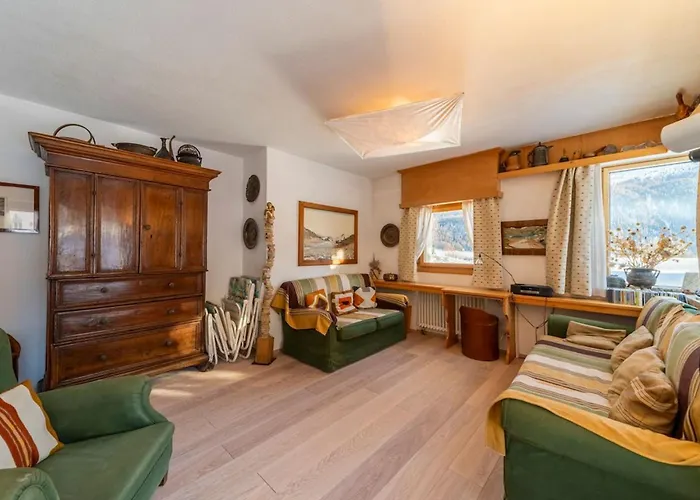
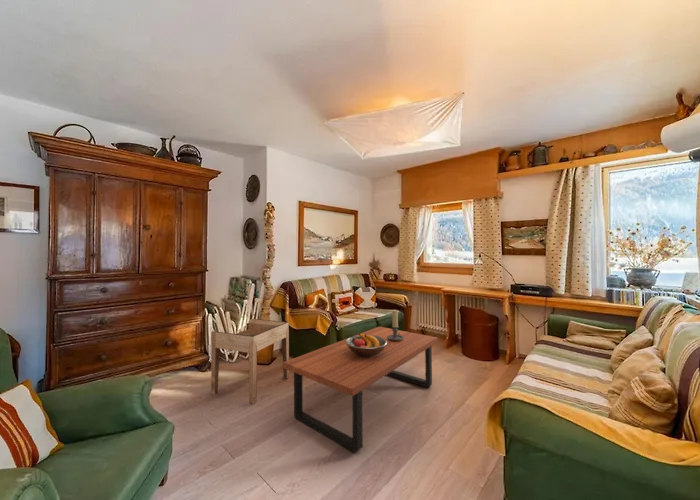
+ candle holder [387,309,403,341]
+ coffee table [282,326,439,454]
+ fruit bowl [346,333,387,357]
+ side table [210,318,290,405]
